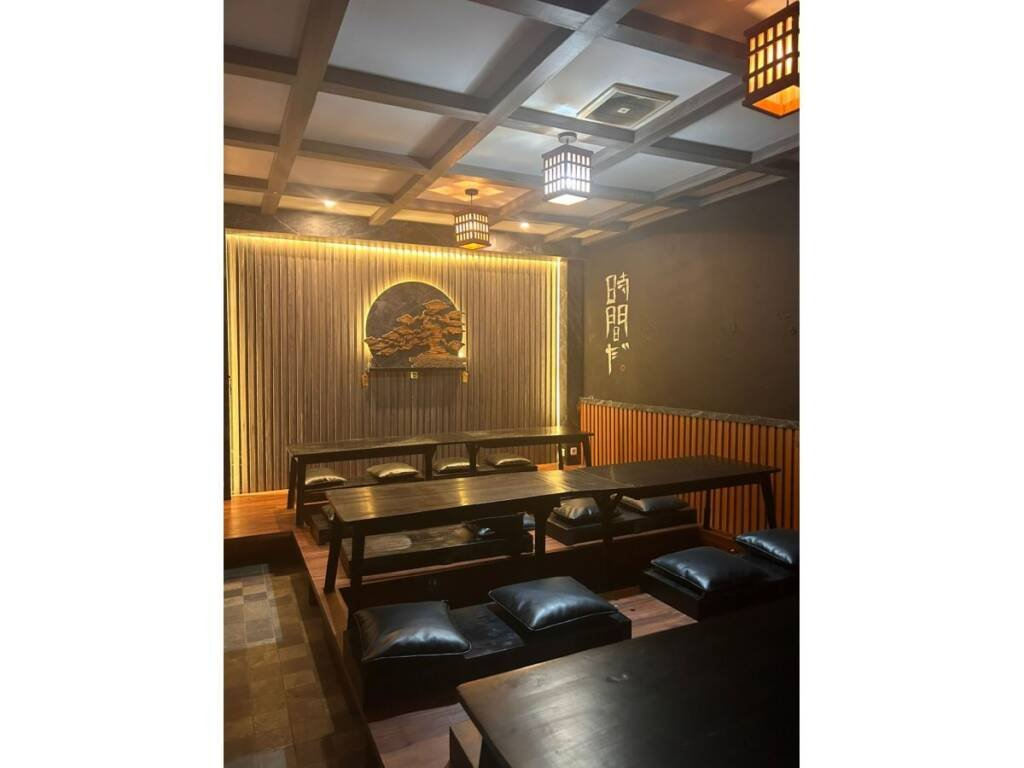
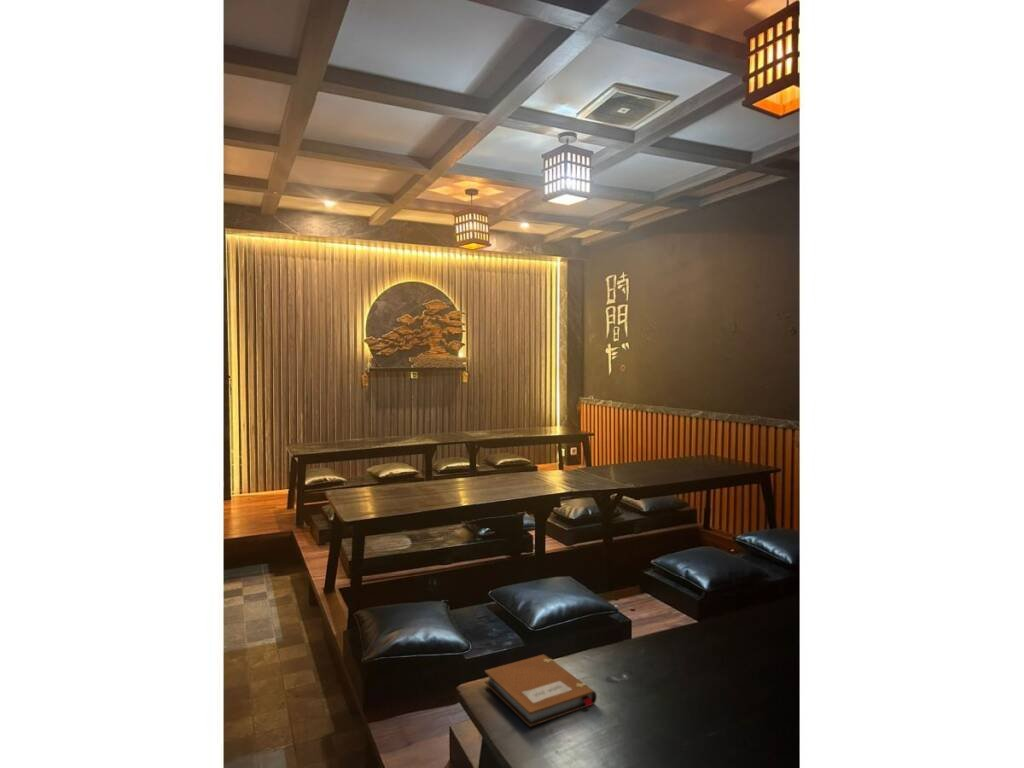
+ notebook [484,654,598,728]
